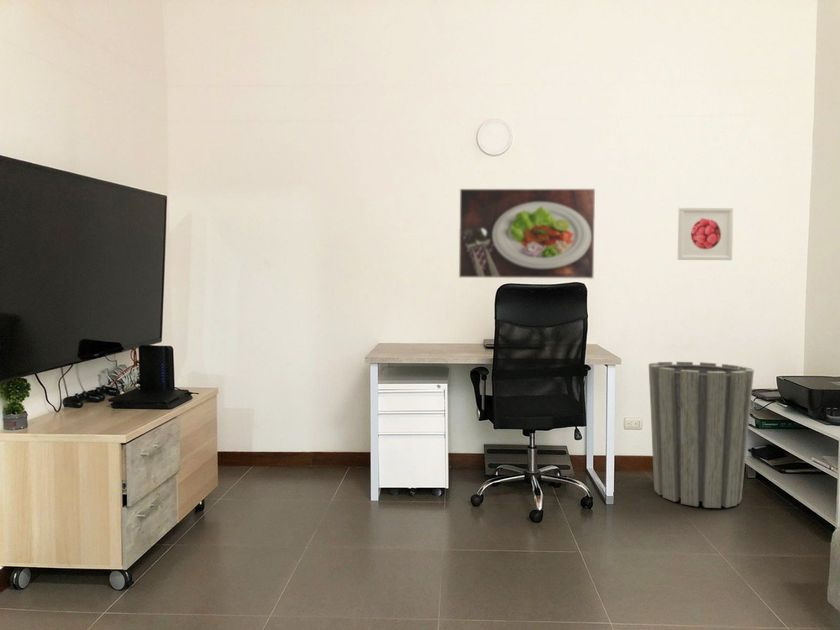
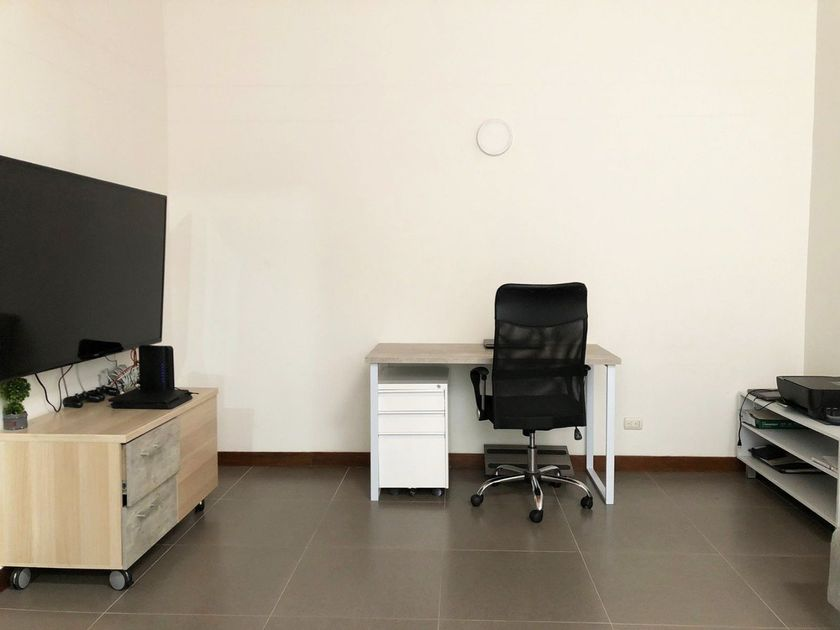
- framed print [677,206,734,261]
- trash can [648,361,755,509]
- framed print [458,188,596,280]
